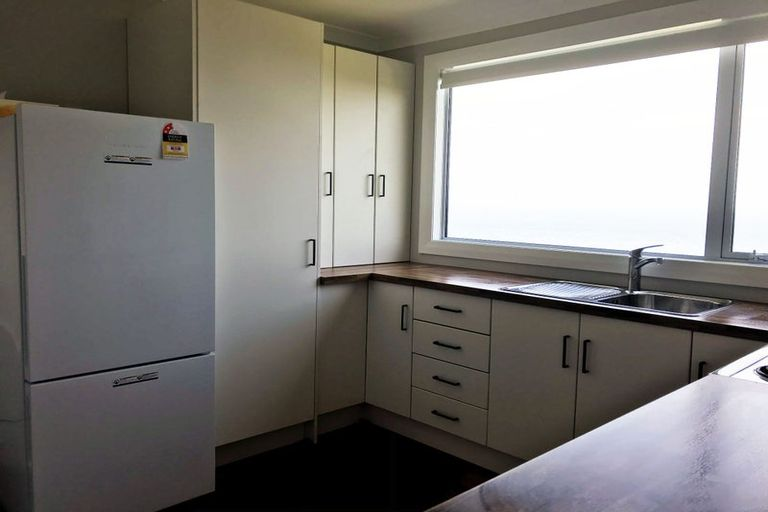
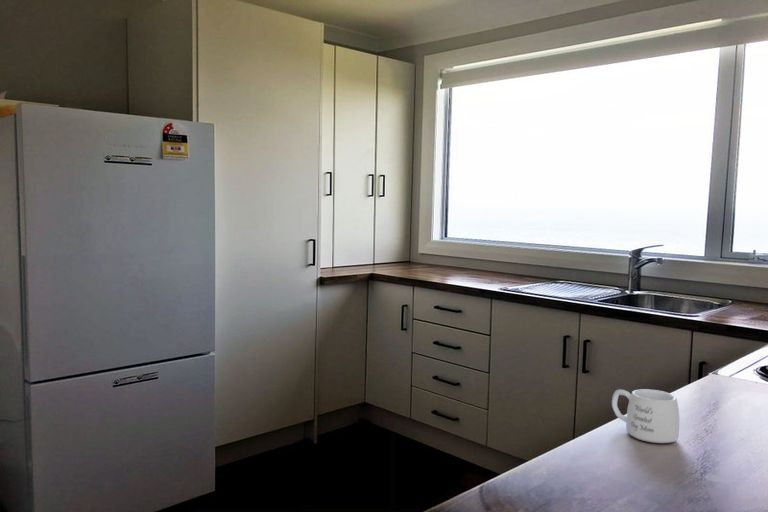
+ mug [611,388,681,444]
